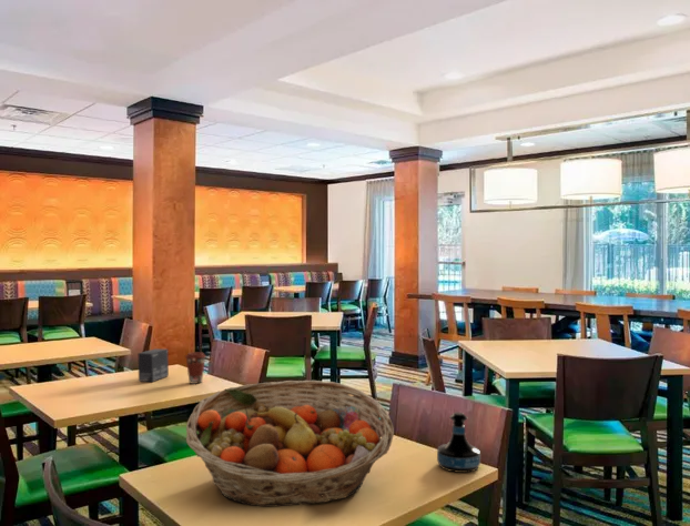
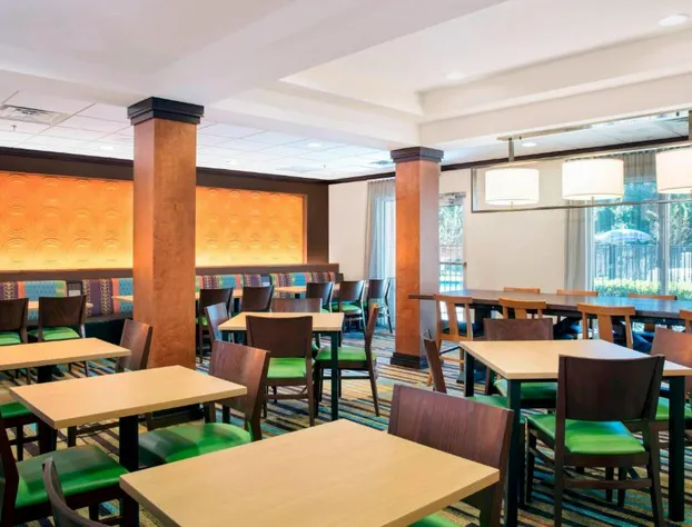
- fruit basket [185,380,395,508]
- coffee cup [184,351,207,385]
- tequila bottle [436,411,481,474]
- small box [138,347,170,383]
